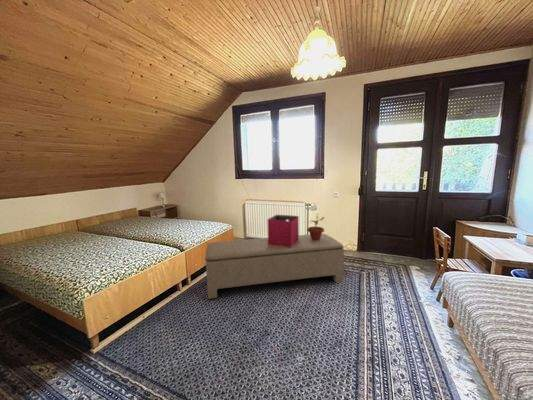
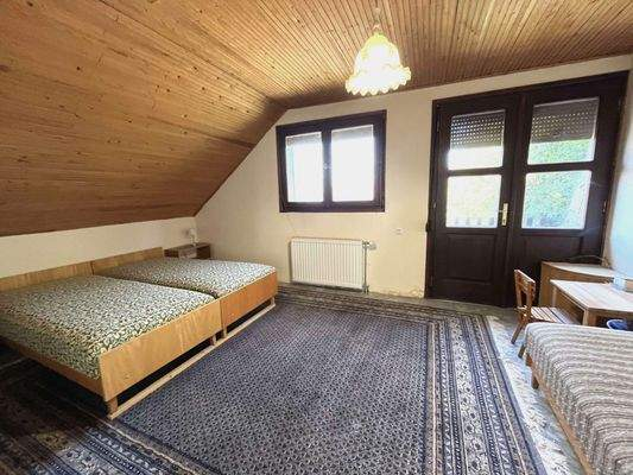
- storage bin [266,214,300,248]
- potted plant [306,212,325,241]
- bench [204,233,345,300]
